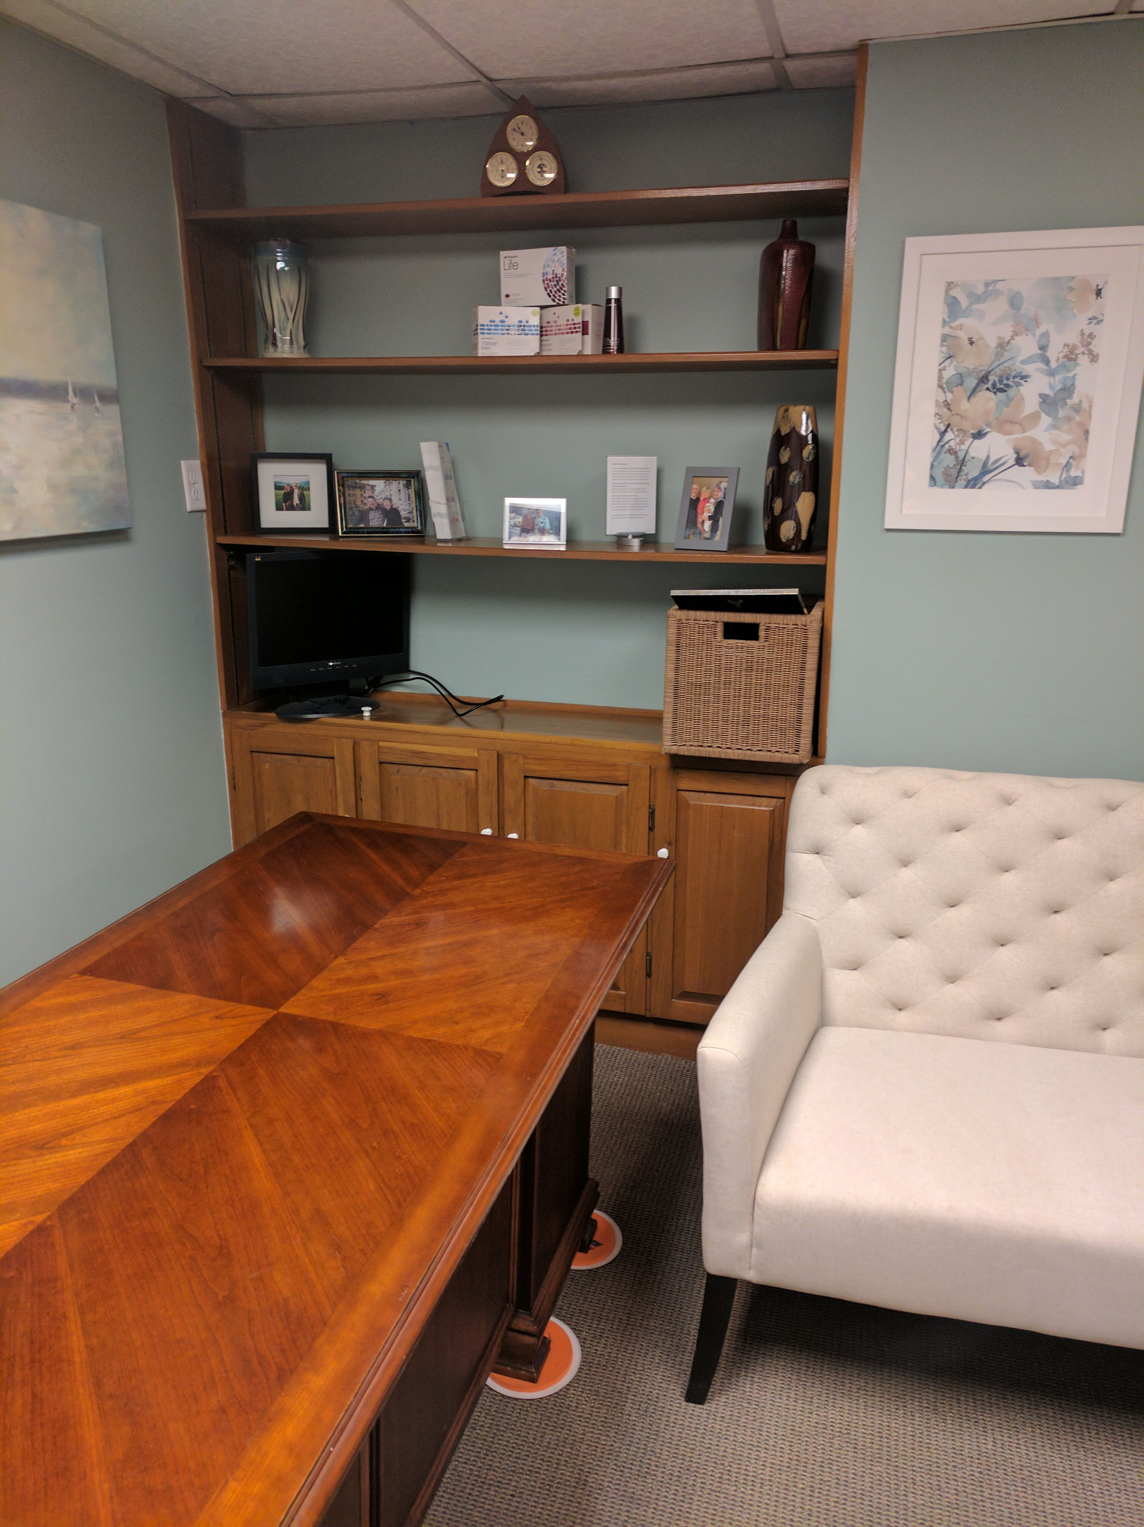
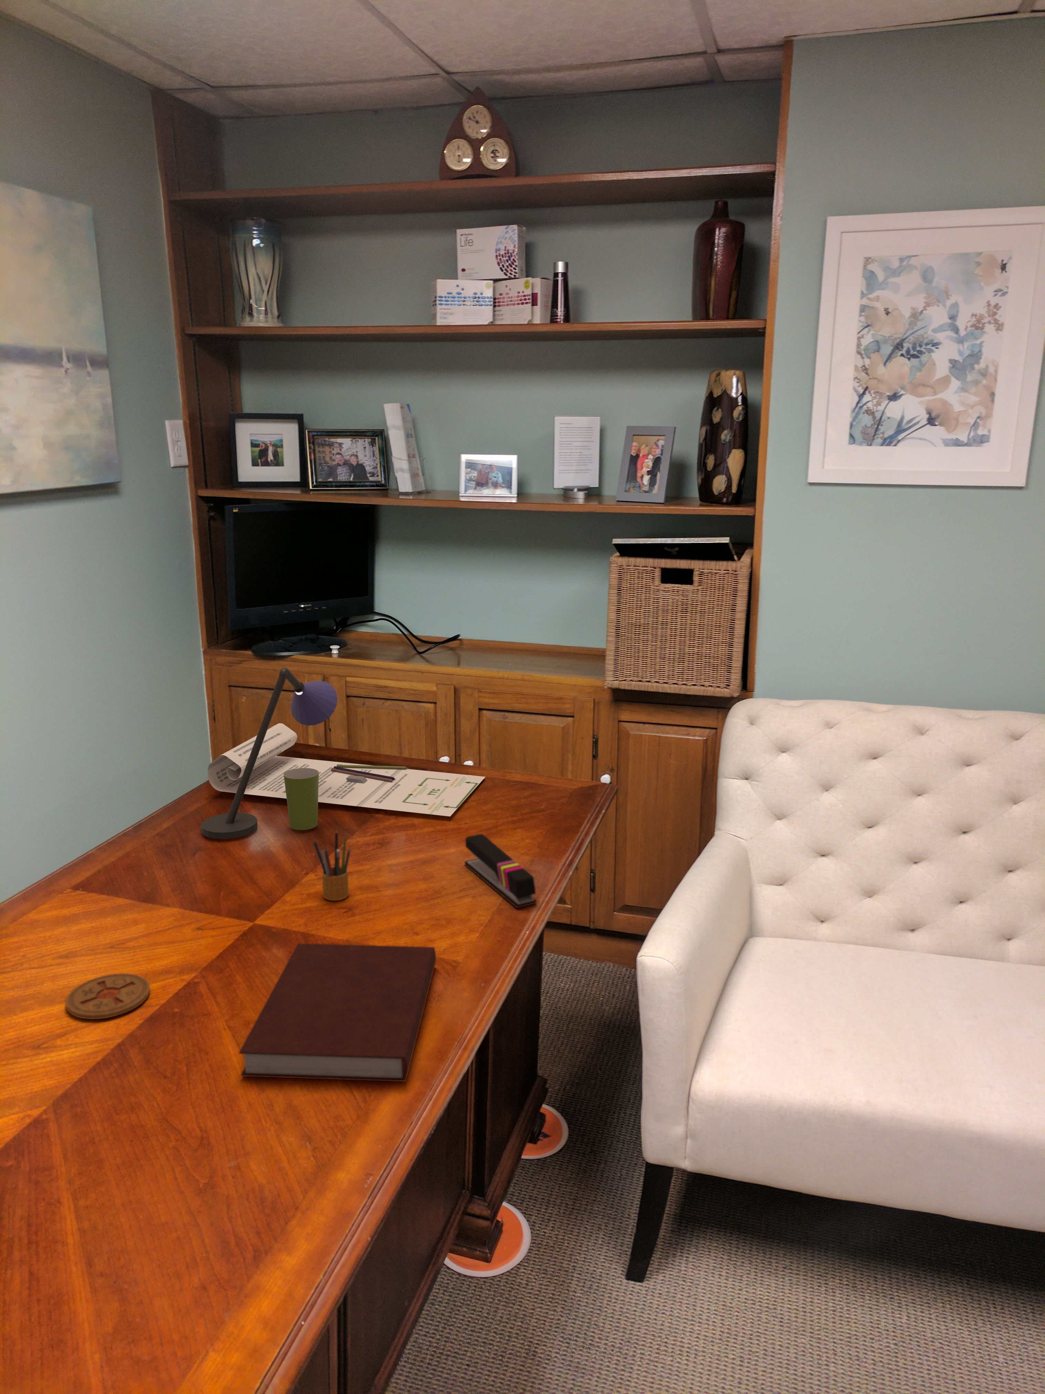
+ notebook [238,943,437,1082]
+ stapler [464,834,537,908]
+ desk lamp [201,667,485,840]
+ pencil box [313,828,351,901]
+ coaster [66,973,150,1020]
